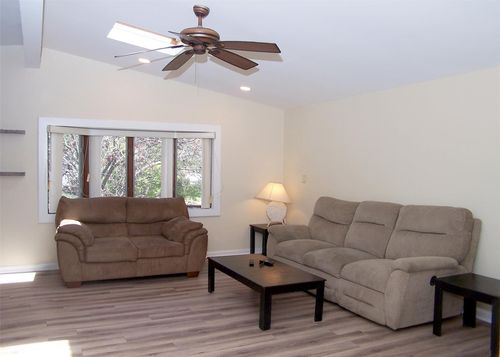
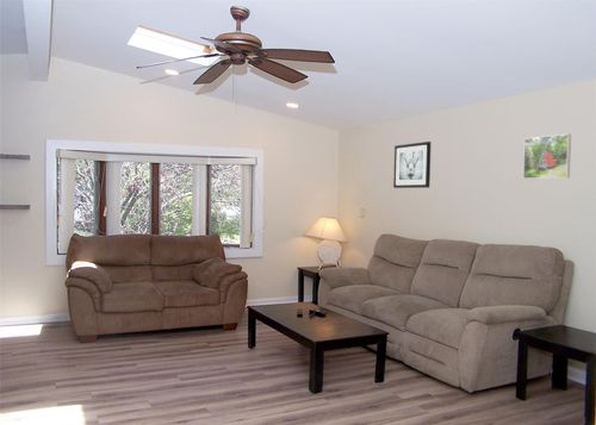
+ wall art [392,140,432,189]
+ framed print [522,132,572,180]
